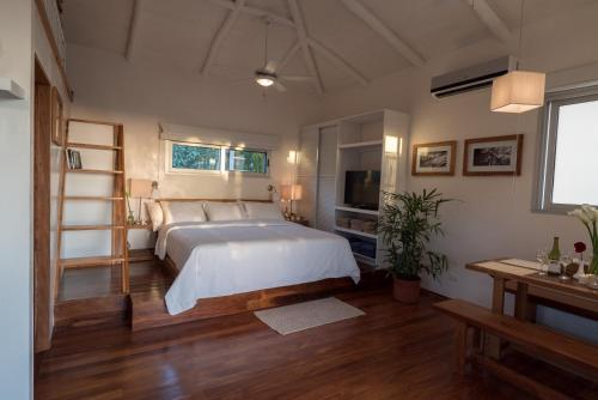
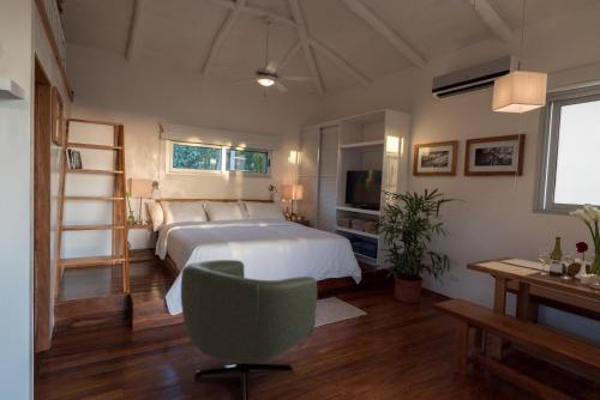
+ armchair [180,259,318,400]
